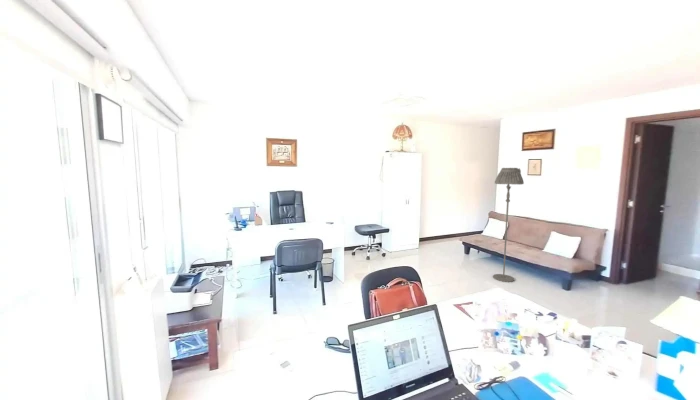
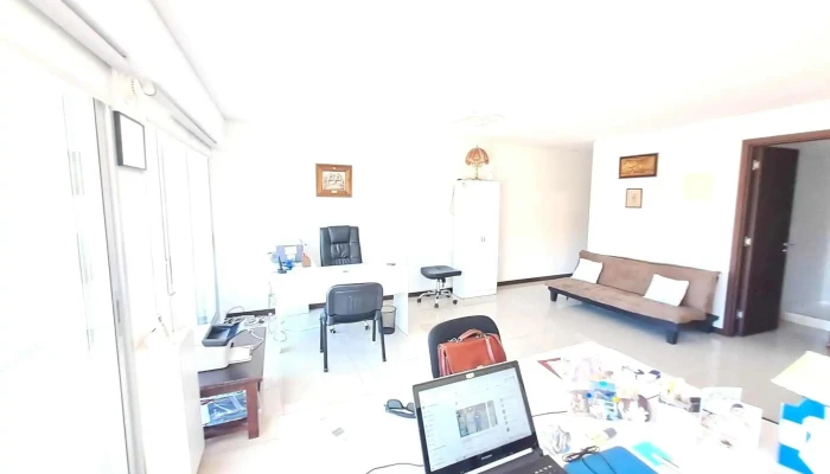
- floor lamp [492,167,525,283]
